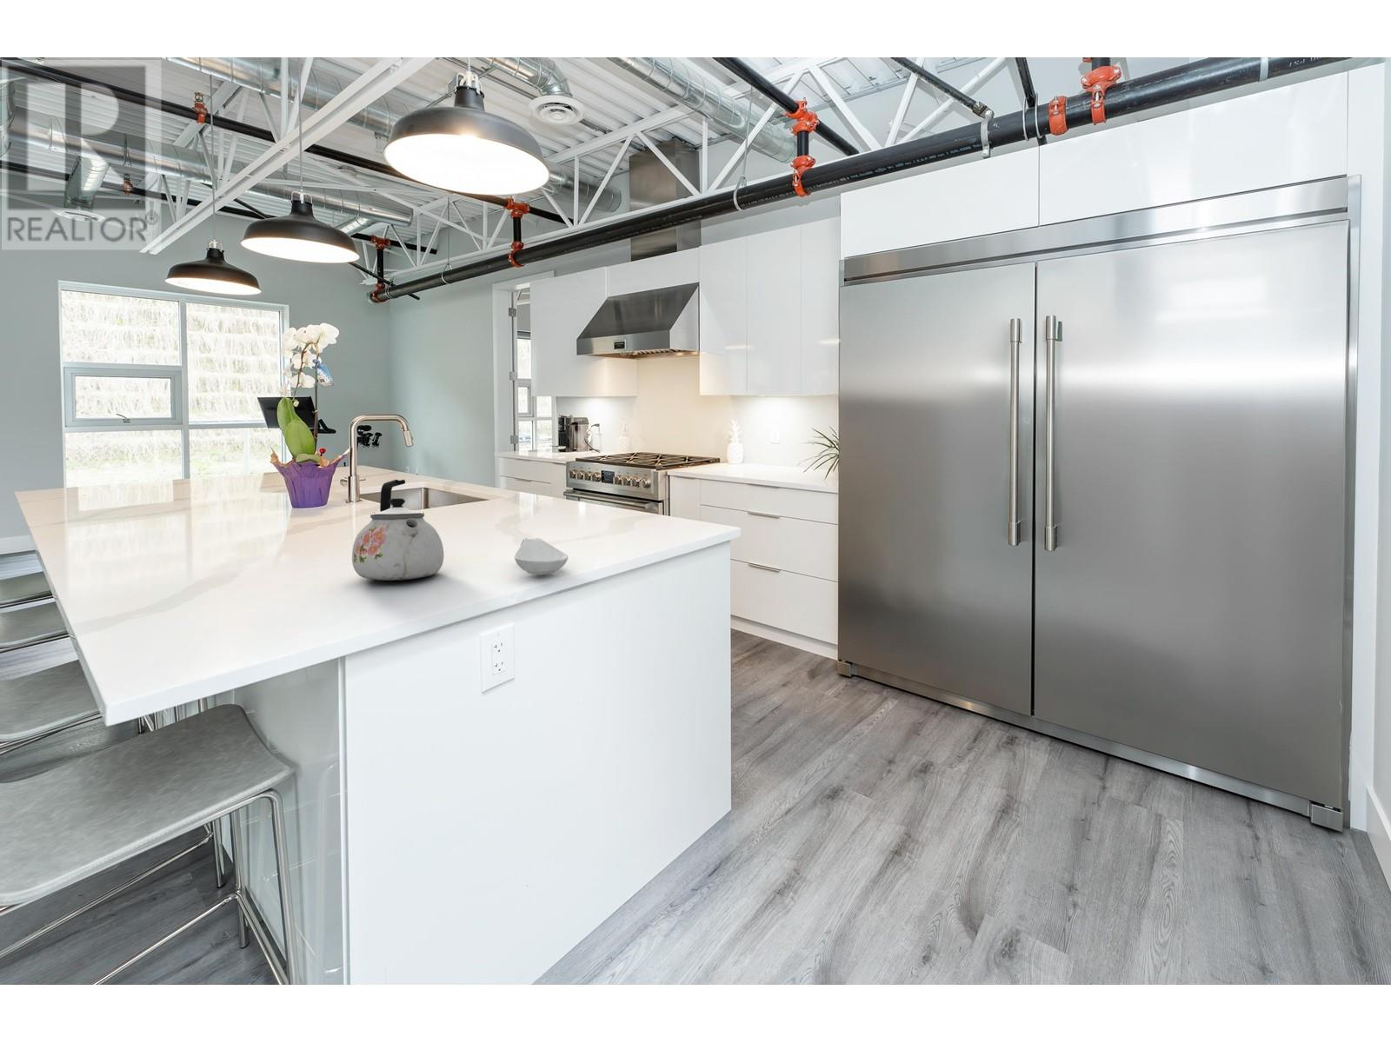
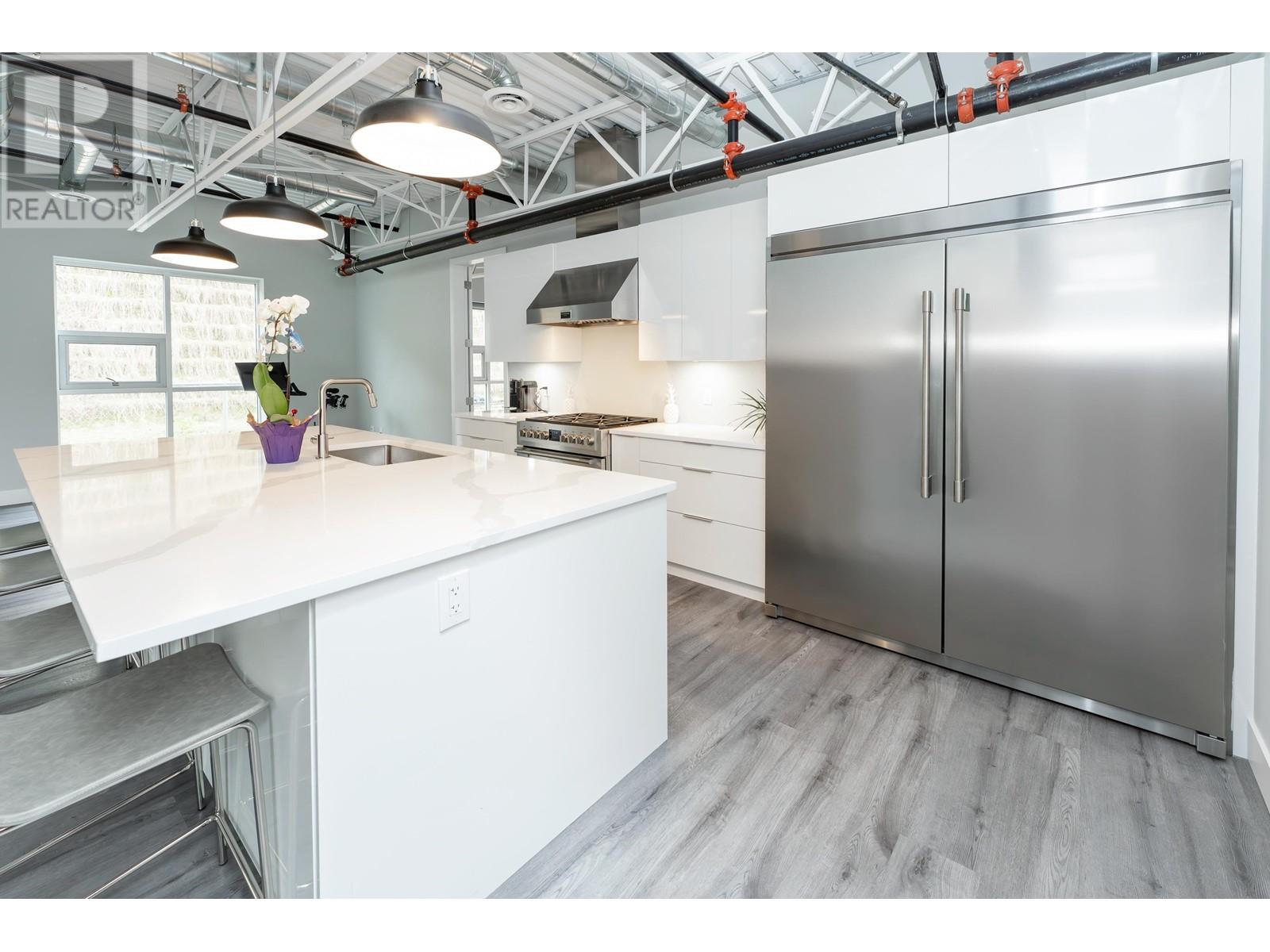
- kettle [352,479,445,582]
- spoon rest [514,537,568,575]
